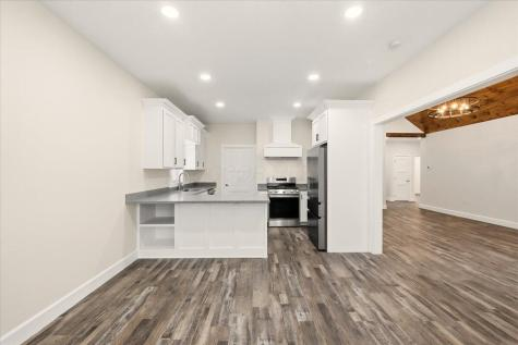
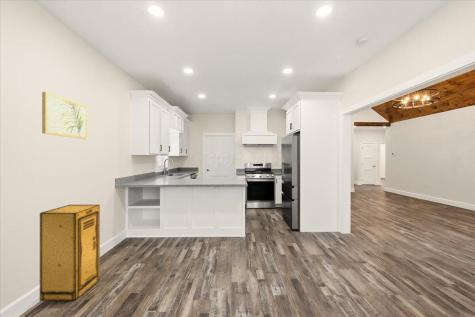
+ wall art [41,91,88,140]
+ storage cabinet [39,204,101,302]
